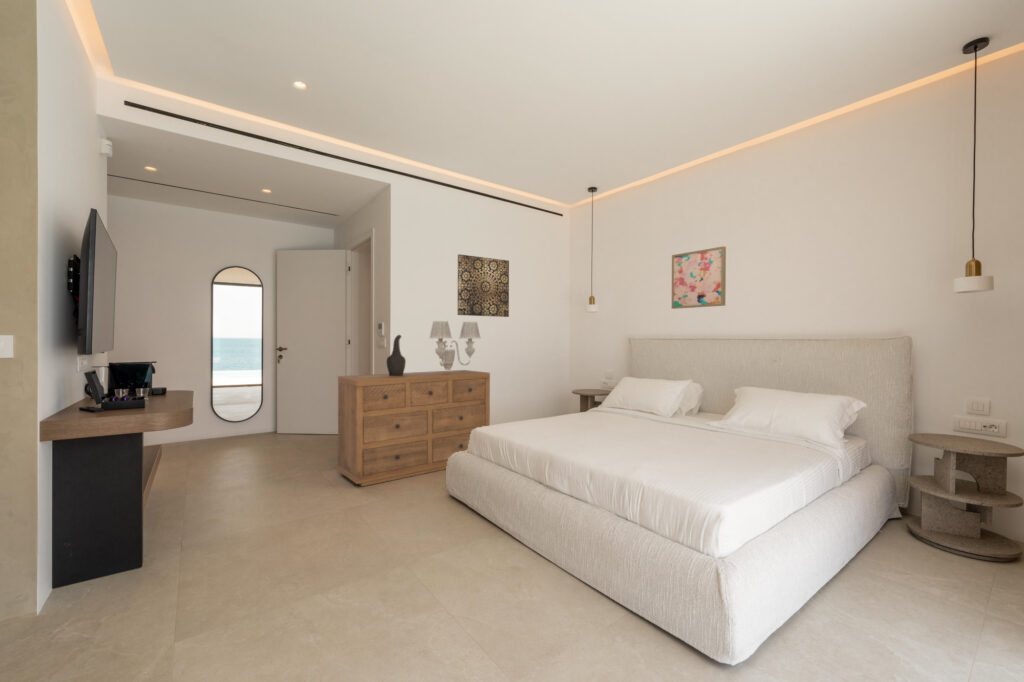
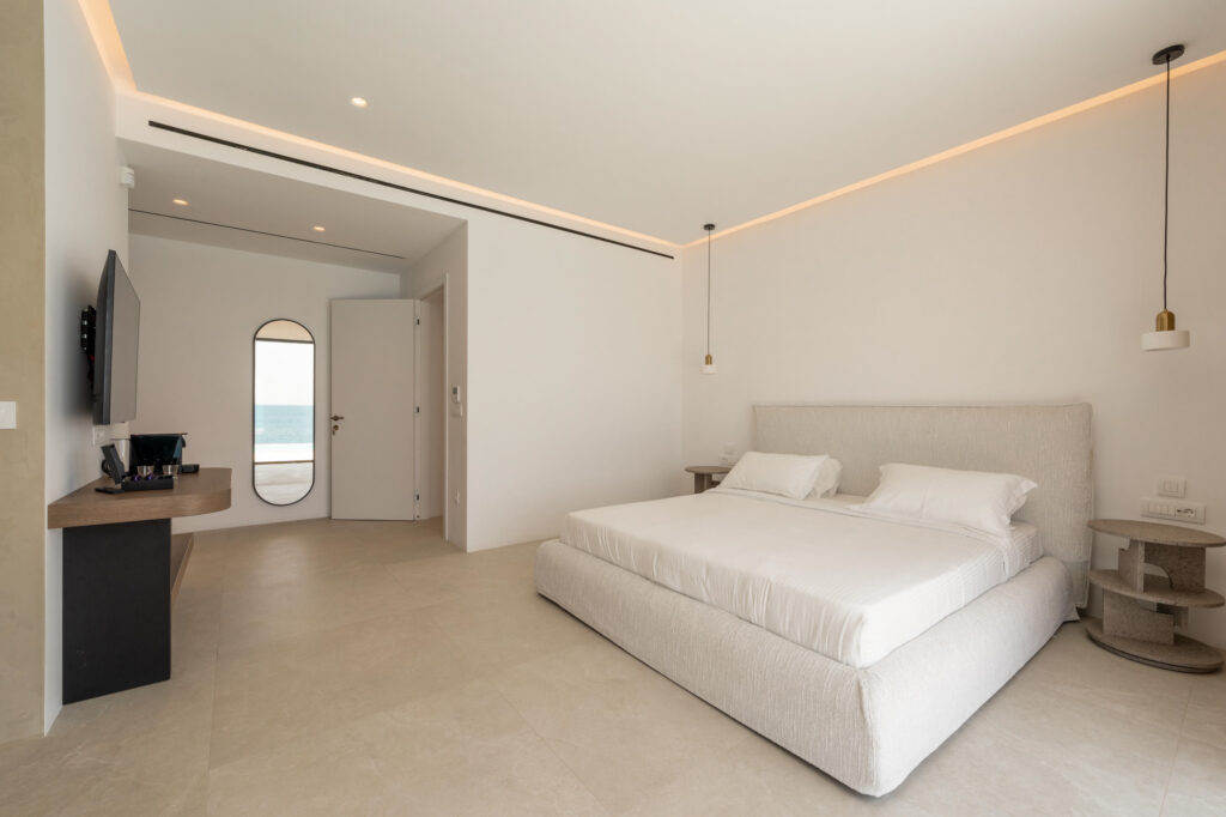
- wall art [671,245,727,310]
- dresser [337,369,491,487]
- wall sconce [428,320,482,371]
- decorative vase [386,334,407,376]
- wall art [456,253,510,318]
